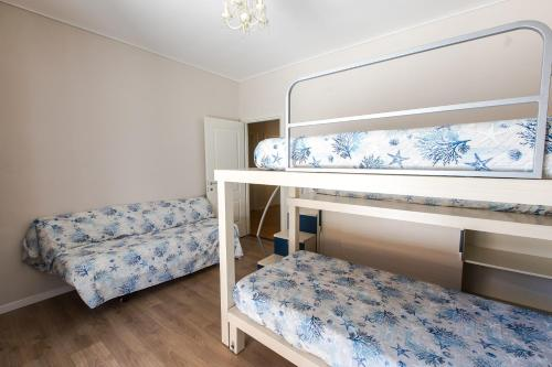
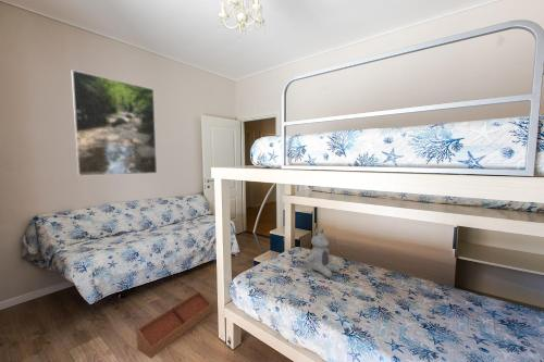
+ storage bin [136,290,213,360]
+ teddy bear [307,228,342,278]
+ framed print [71,68,158,177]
